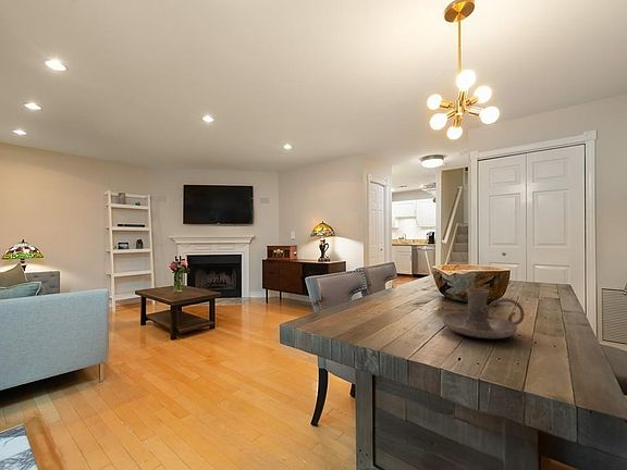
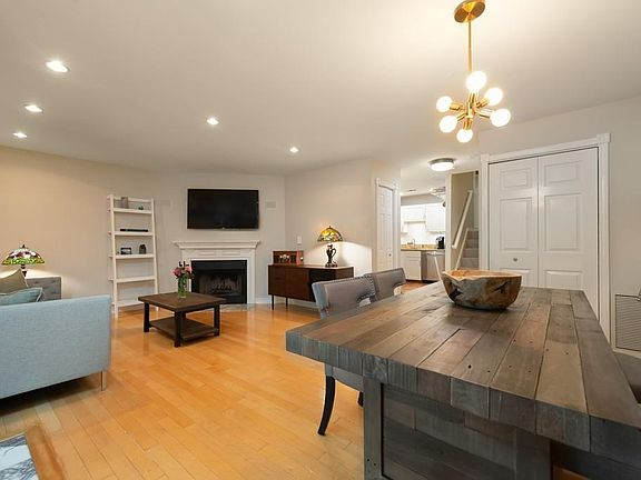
- candle holder [441,287,526,339]
